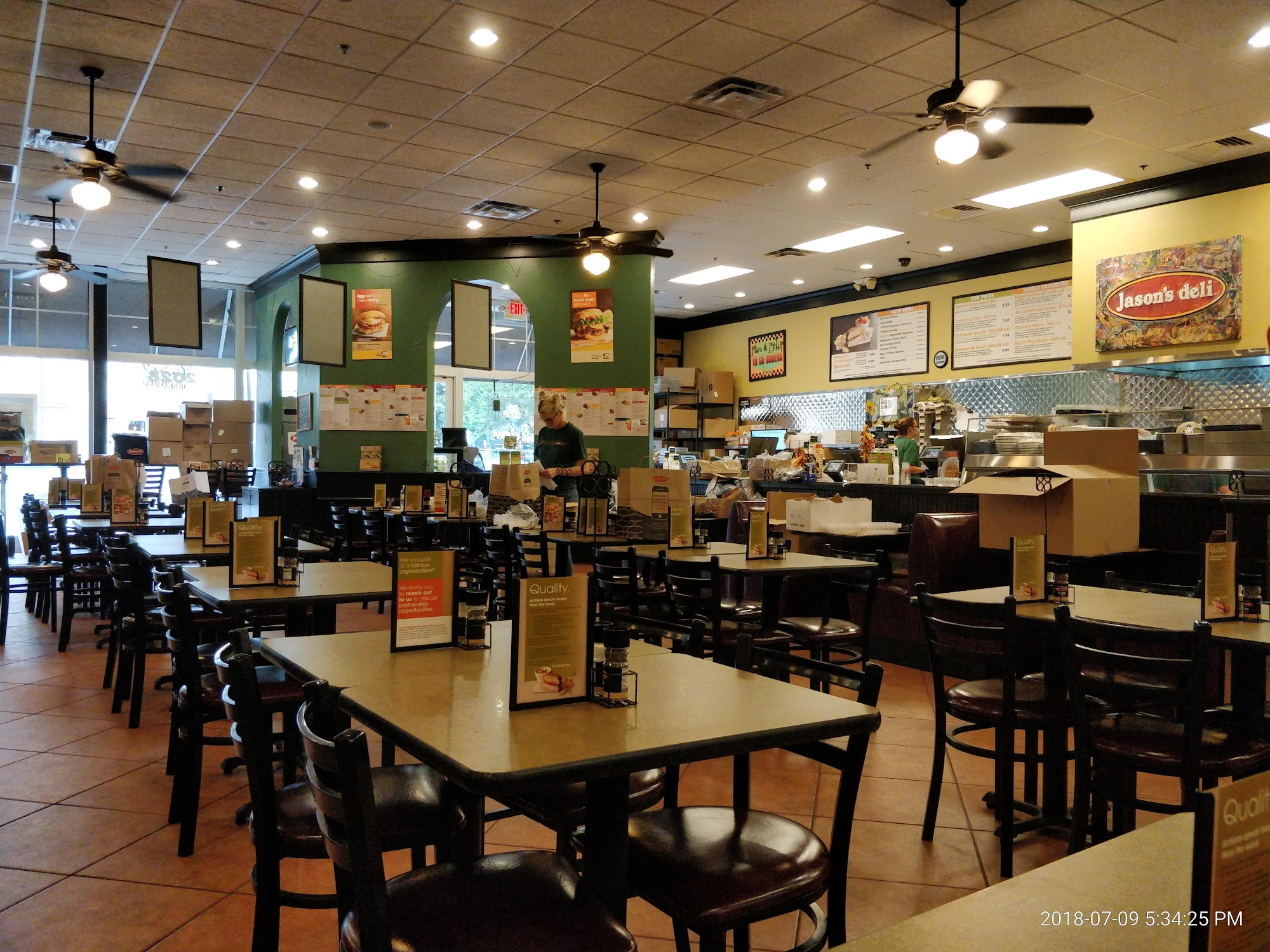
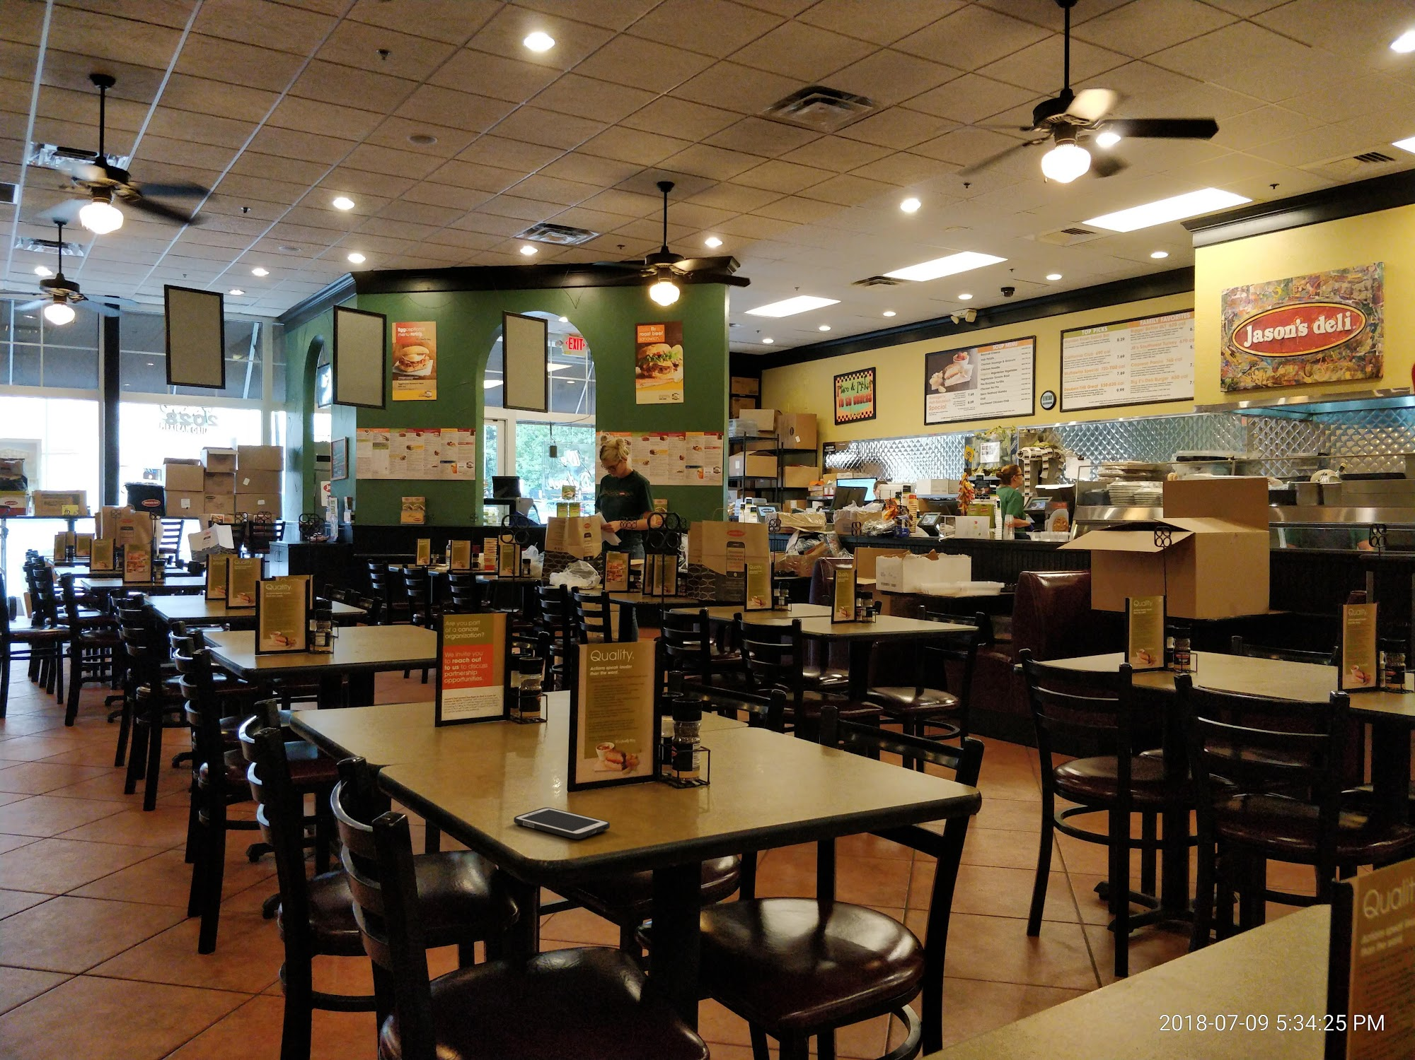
+ cell phone [513,807,611,841]
